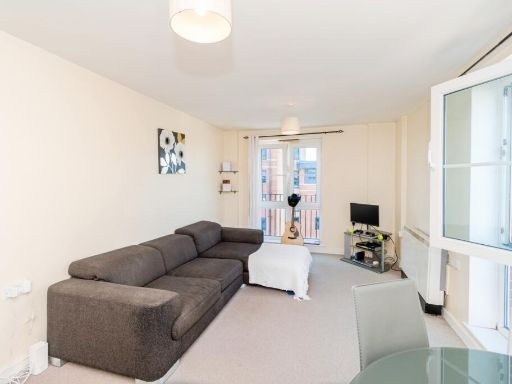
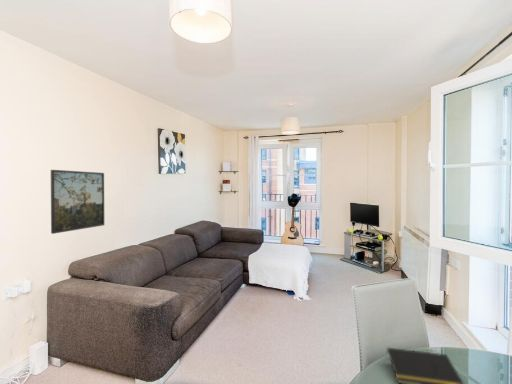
+ notepad [385,347,465,384]
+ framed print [50,169,105,235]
